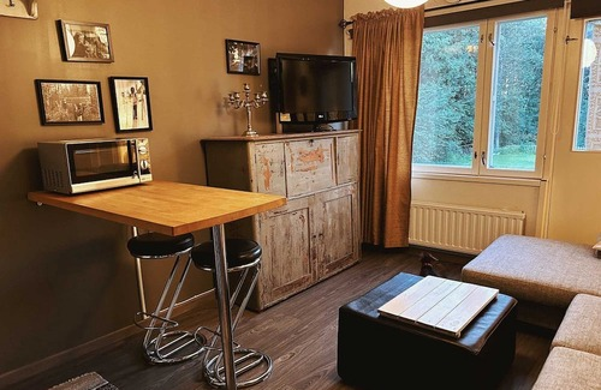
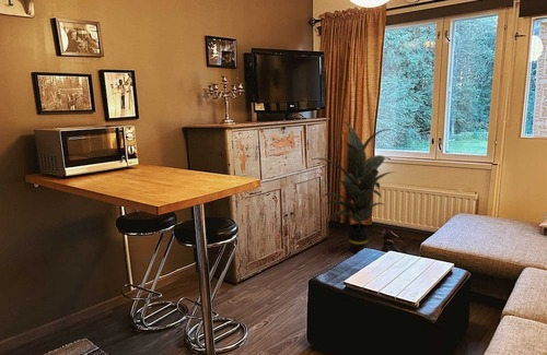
+ indoor plant [312,121,397,255]
